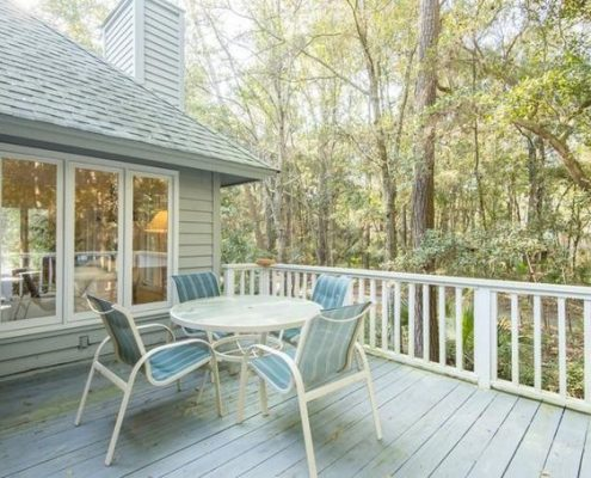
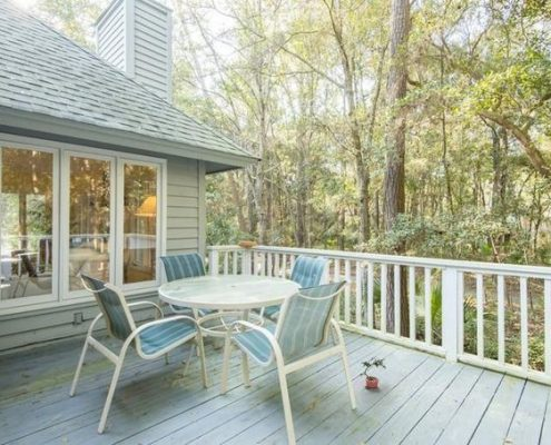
+ potted plant [358,356,387,389]
